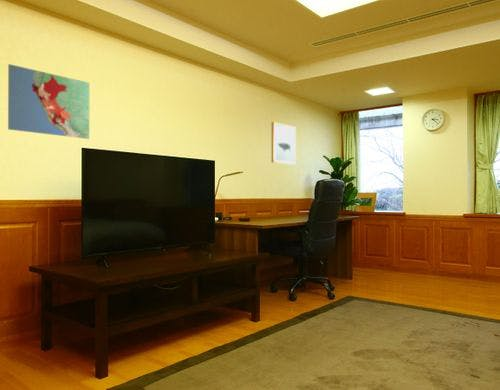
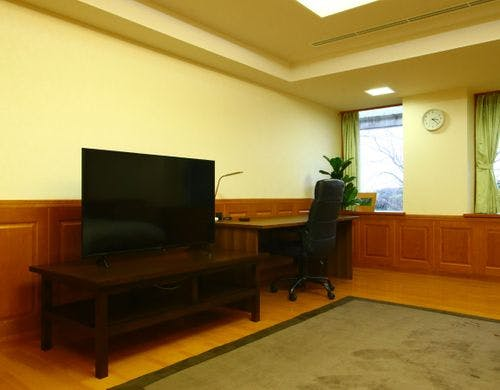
- map [7,63,90,140]
- wall art [271,121,297,166]
